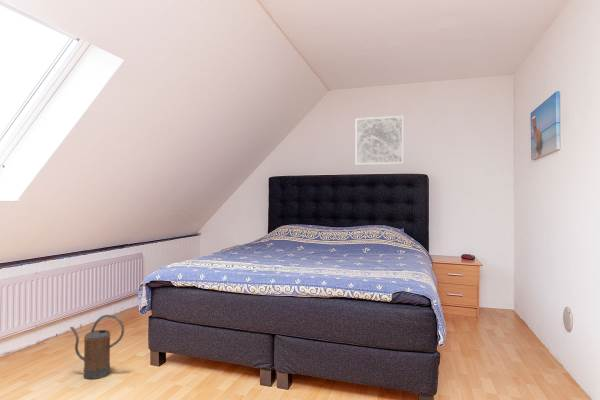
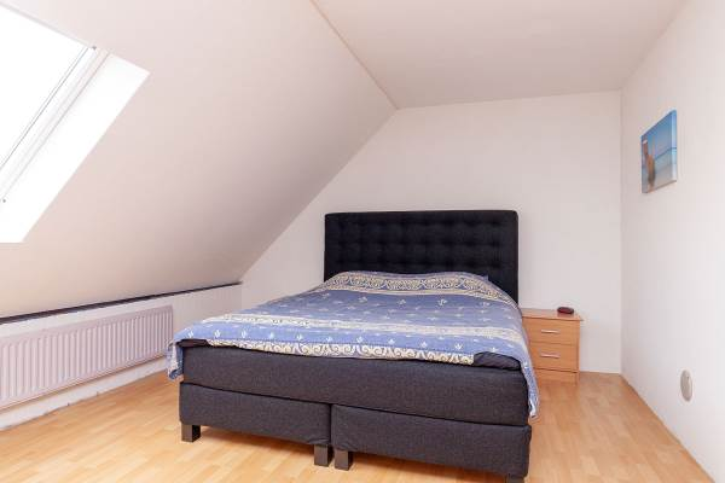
- watering can [69,314,125,380]
- wall art [354,115,405,166]
